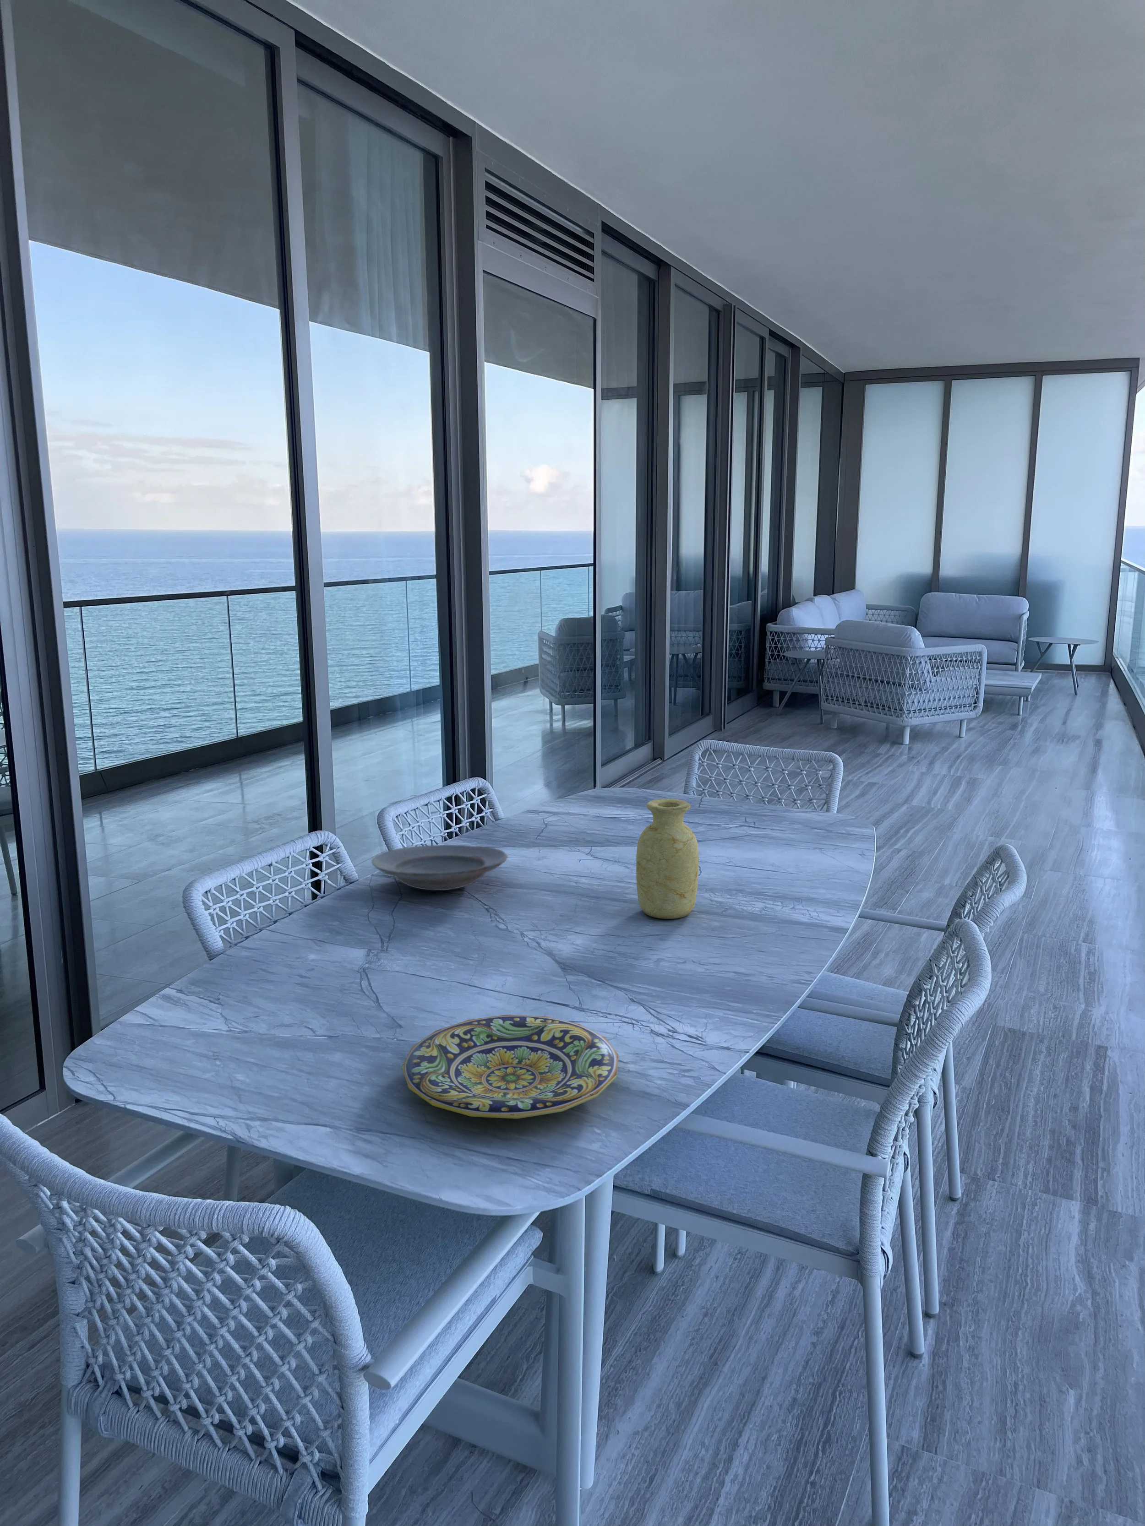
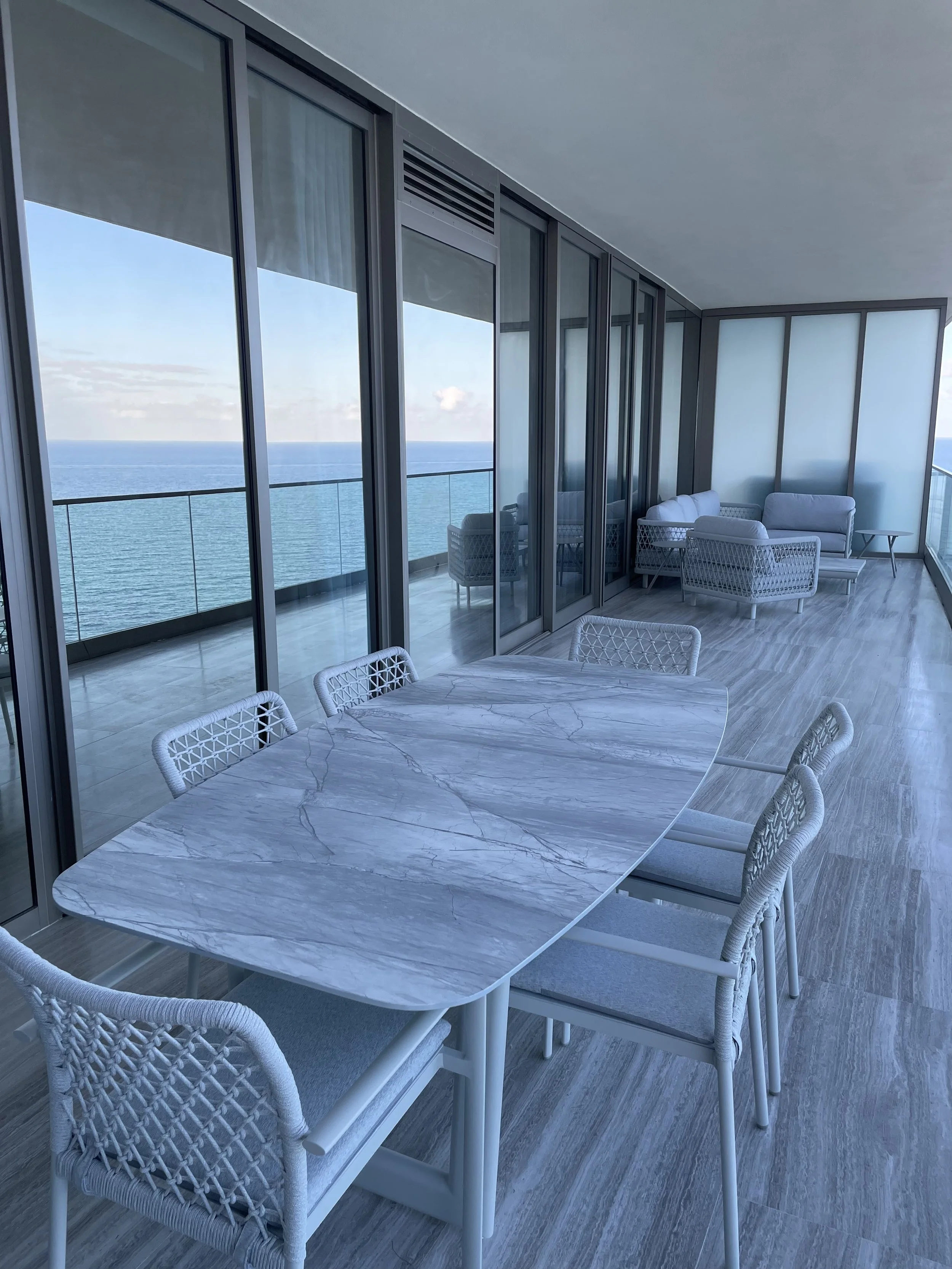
- plate [402,1015,619,1120]
- vase [636,798,699,920]
- plate [370,844,509,891]
